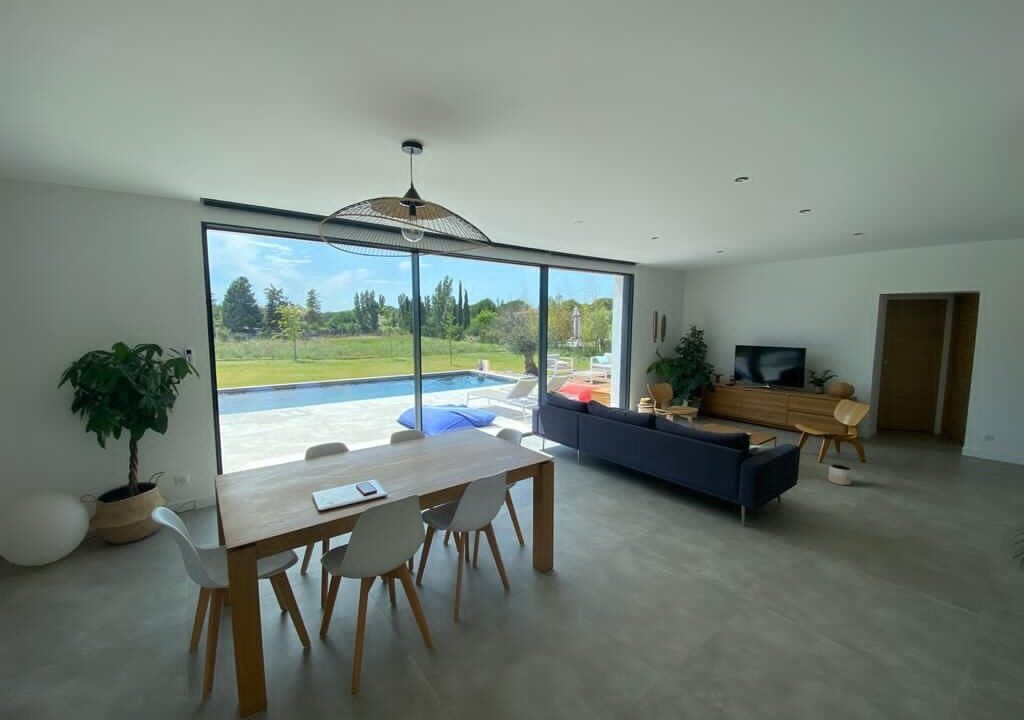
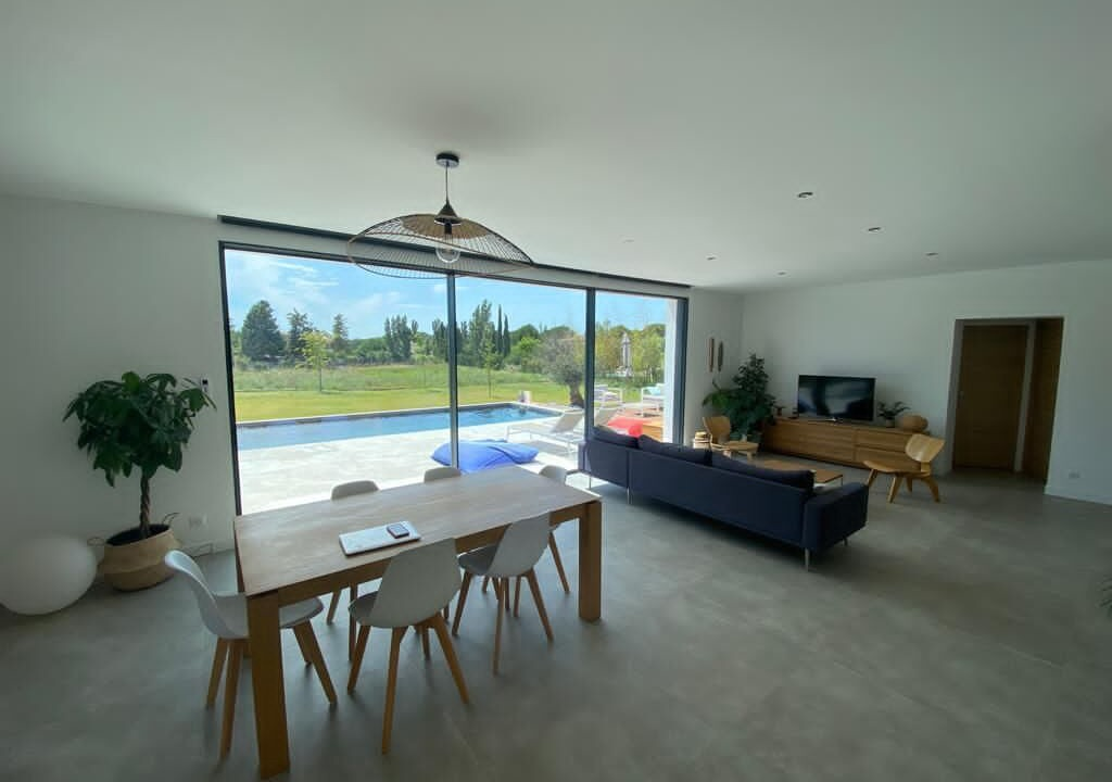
- planter [828,463,853,486]
